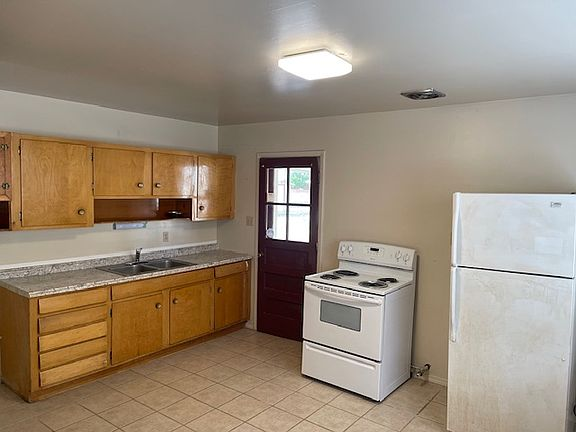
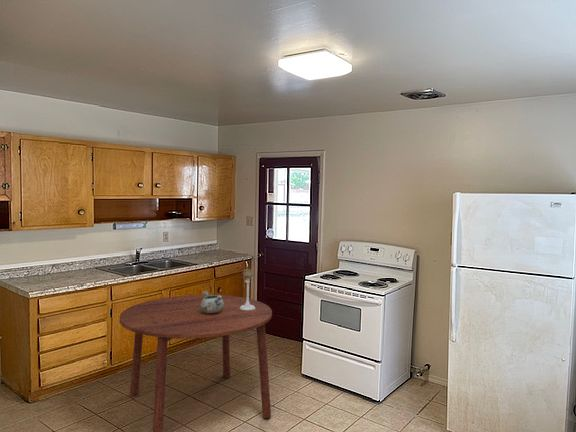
+ candle holder [239,268,255,310]
+ dining table [119,294,273,432]
+ decorative bowl [200,290,224,314]
